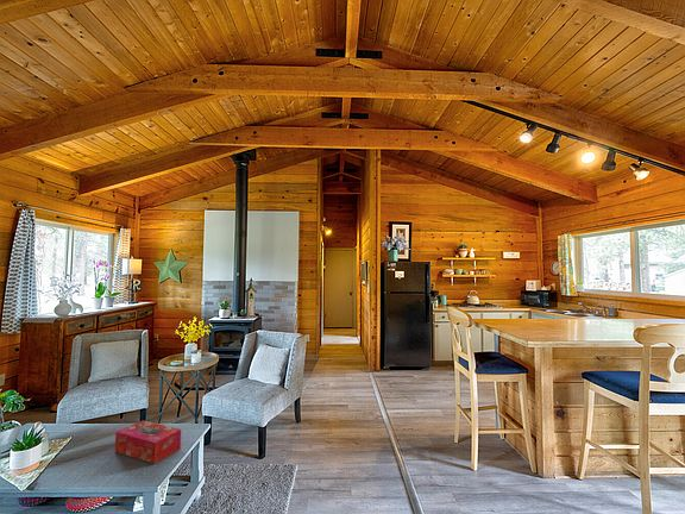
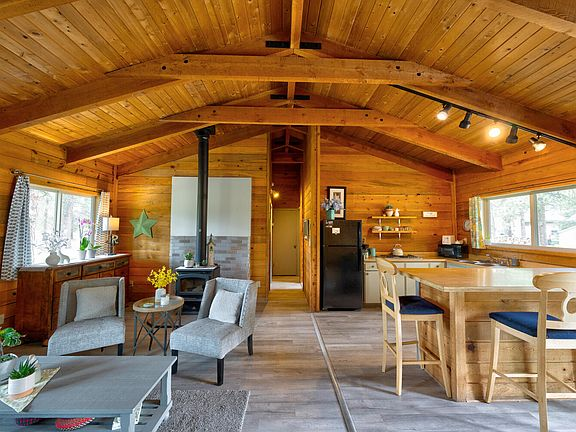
- tissue box [114,419,182,465]
